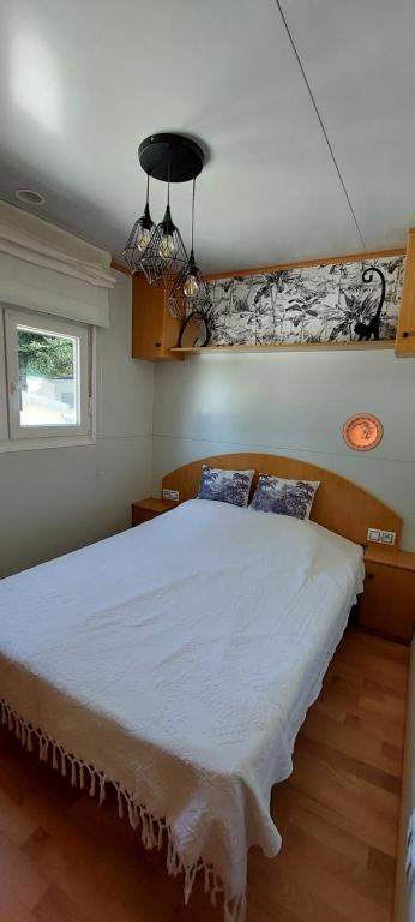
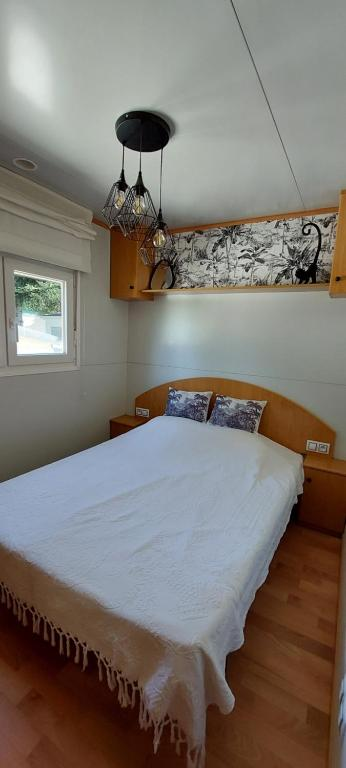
- decorative plate [341,412,385,453]
